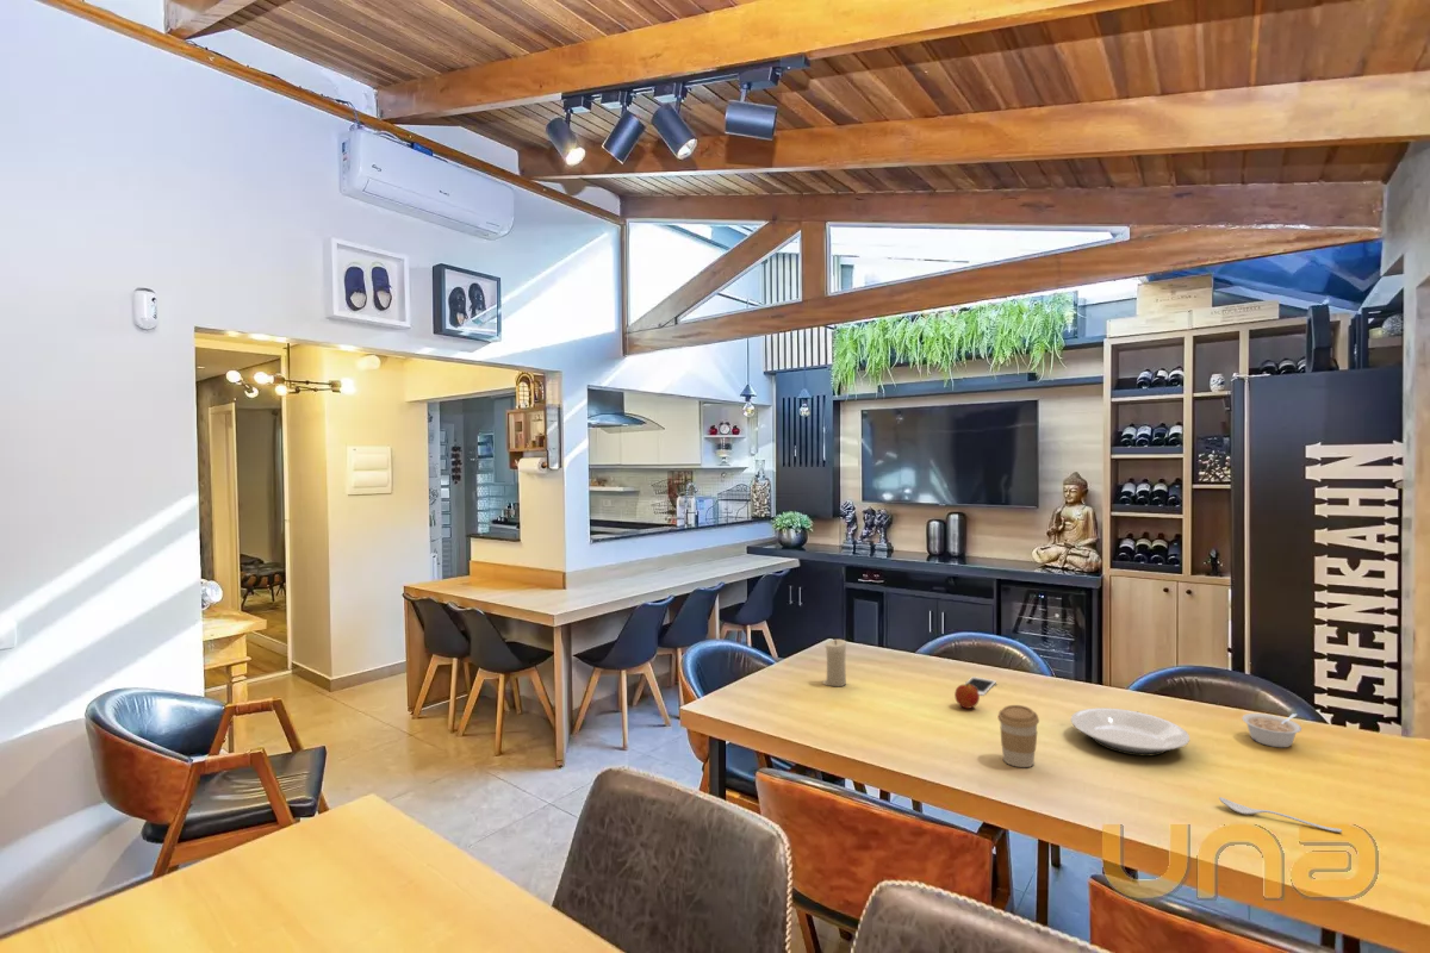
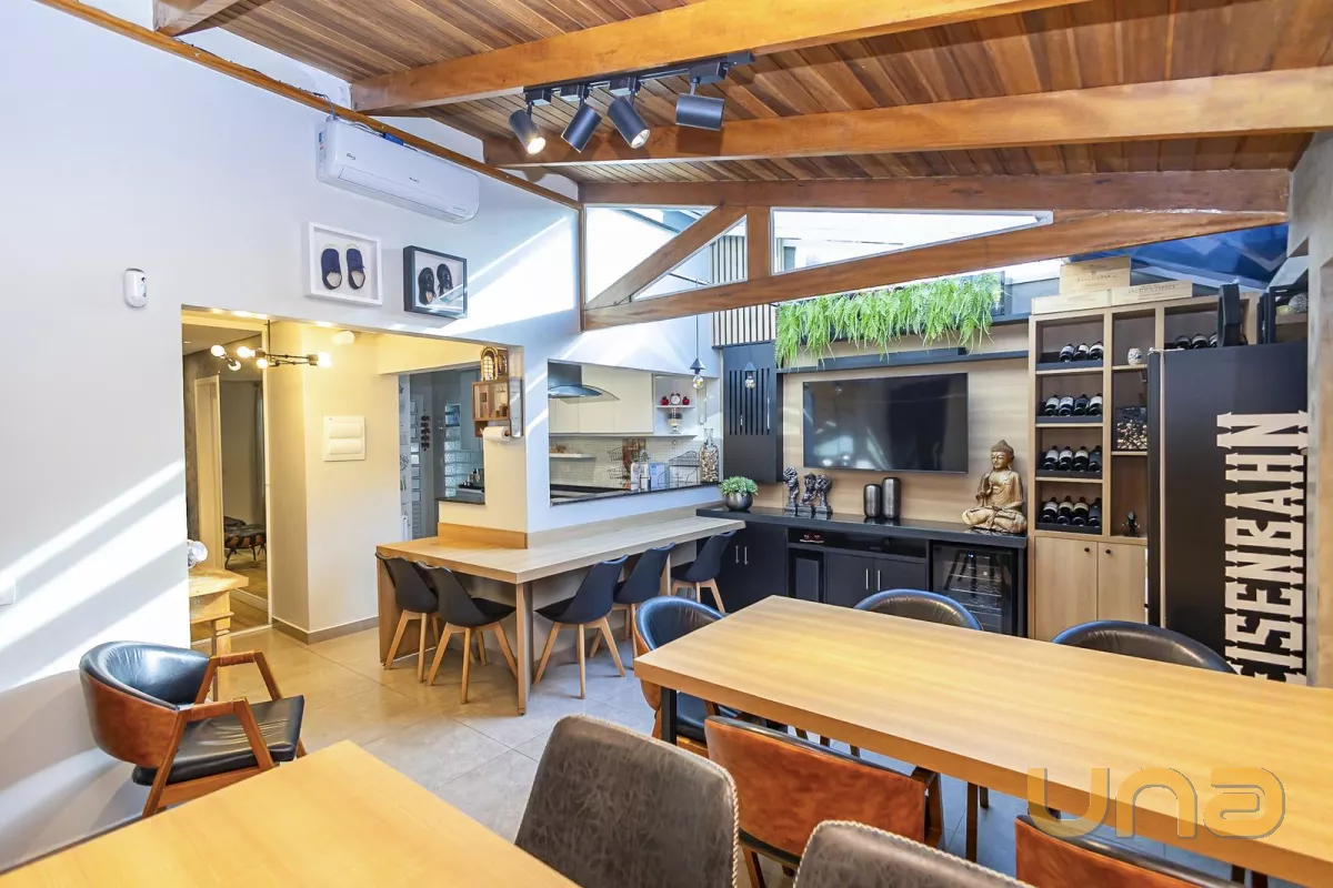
- legume [1241,712,1302,748]
- cell phone [964,675,997,697]
- plate [1070,706,1190,758]
- spoon [1218,796,1343,833]
- candle [821,639,847,687]
- coffee cup [997,704,1040,768]
- fruit [953,680,981,710]
